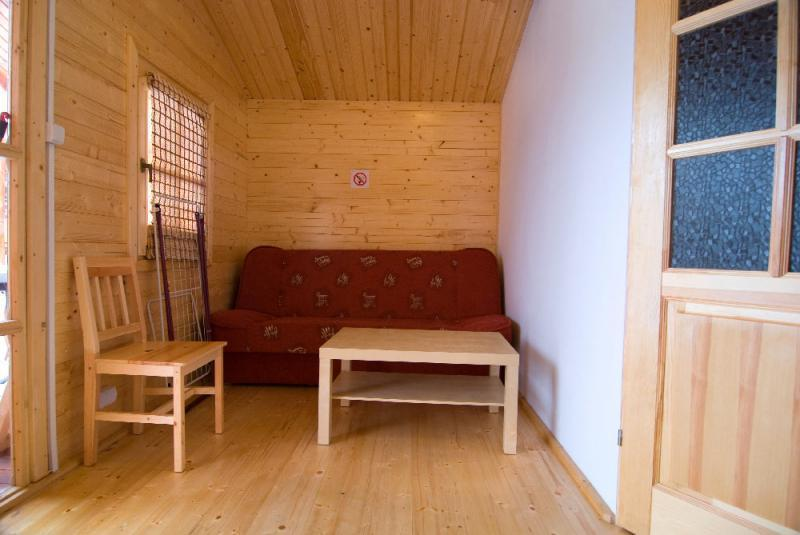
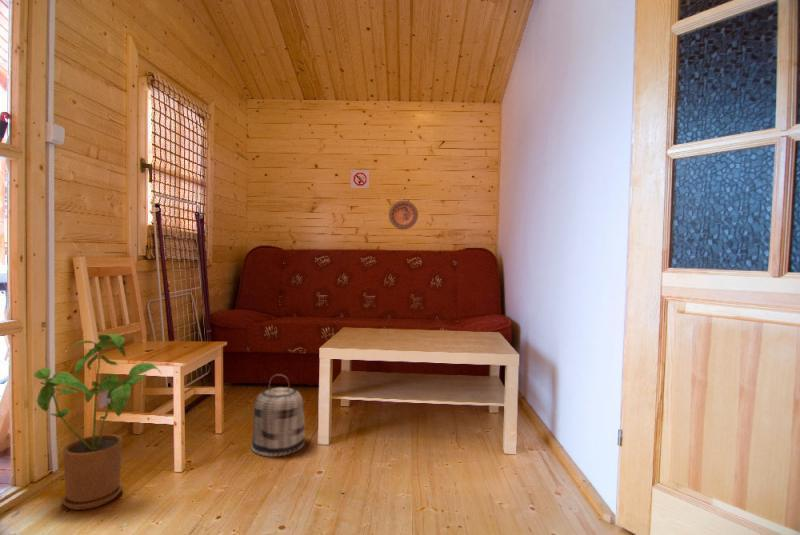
+ decorative plate [388,200,419,230]
+ basket [250,373,306,458]
+ house plant [33,333,163,511]
